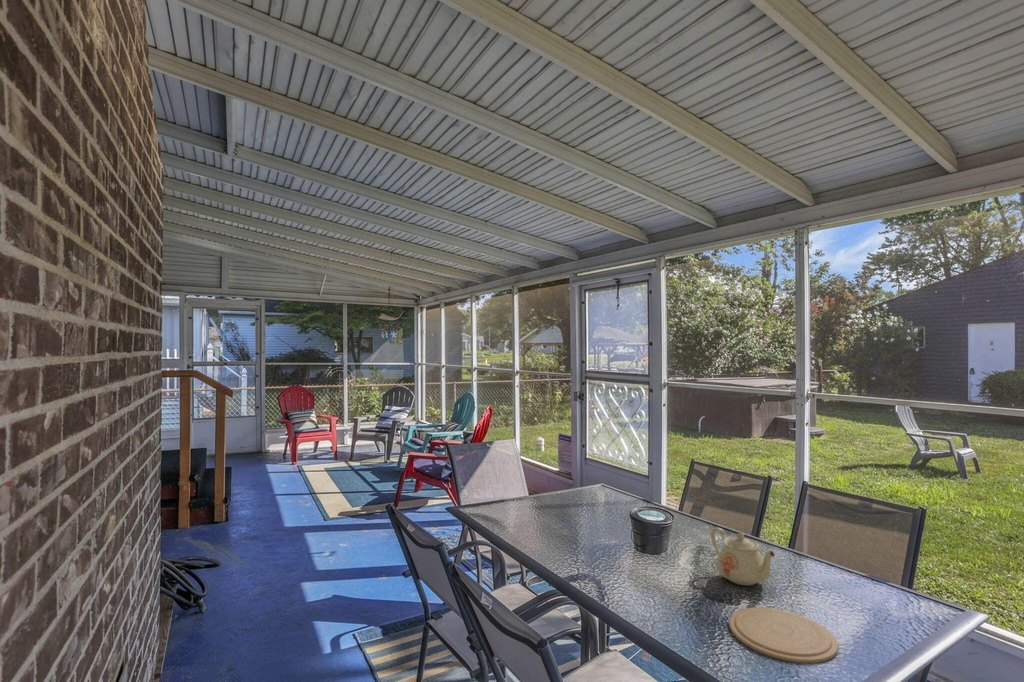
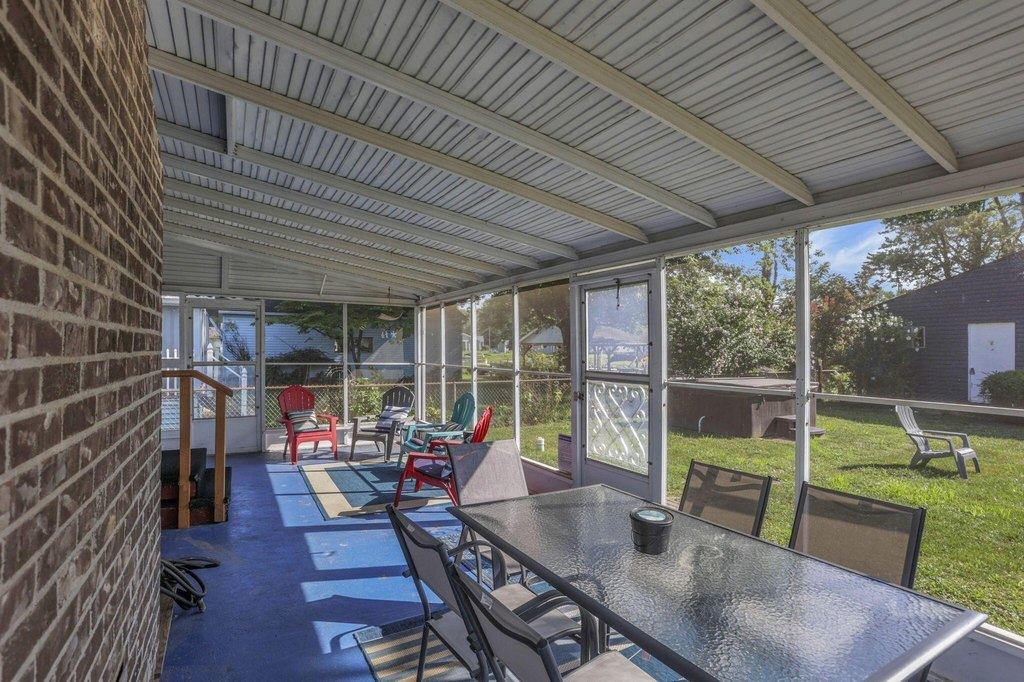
- plate [728,606,839,664]
- teapot [710,527,776,586]
